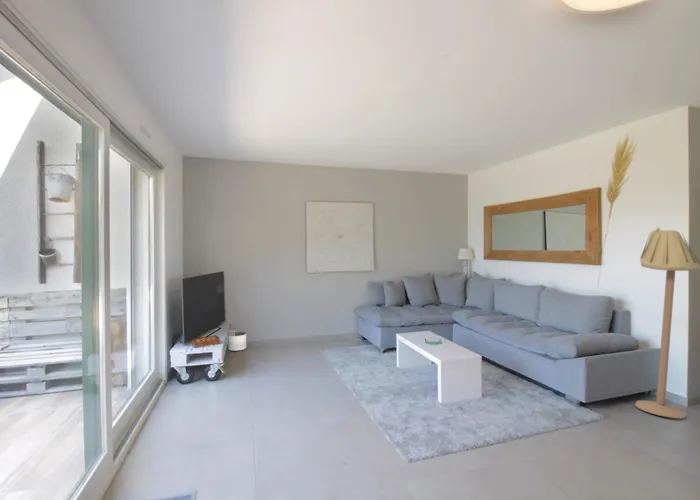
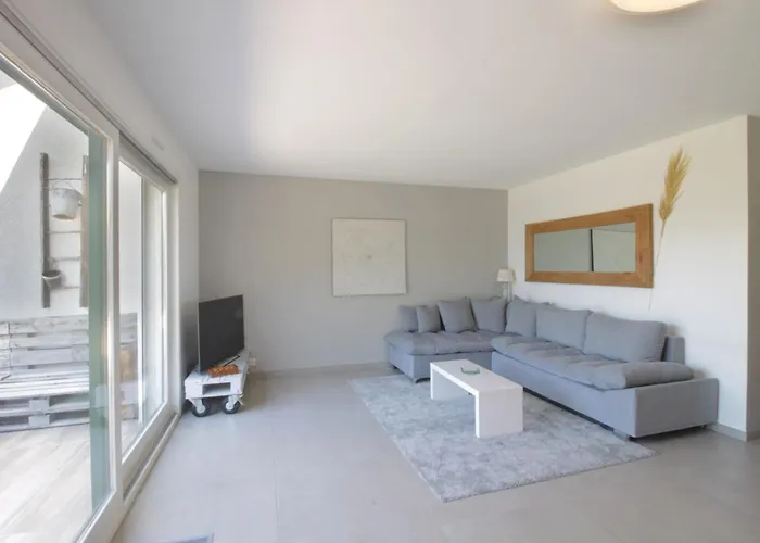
- floor lamp [634,227,700,419]
- planter [228,331,247,352]
